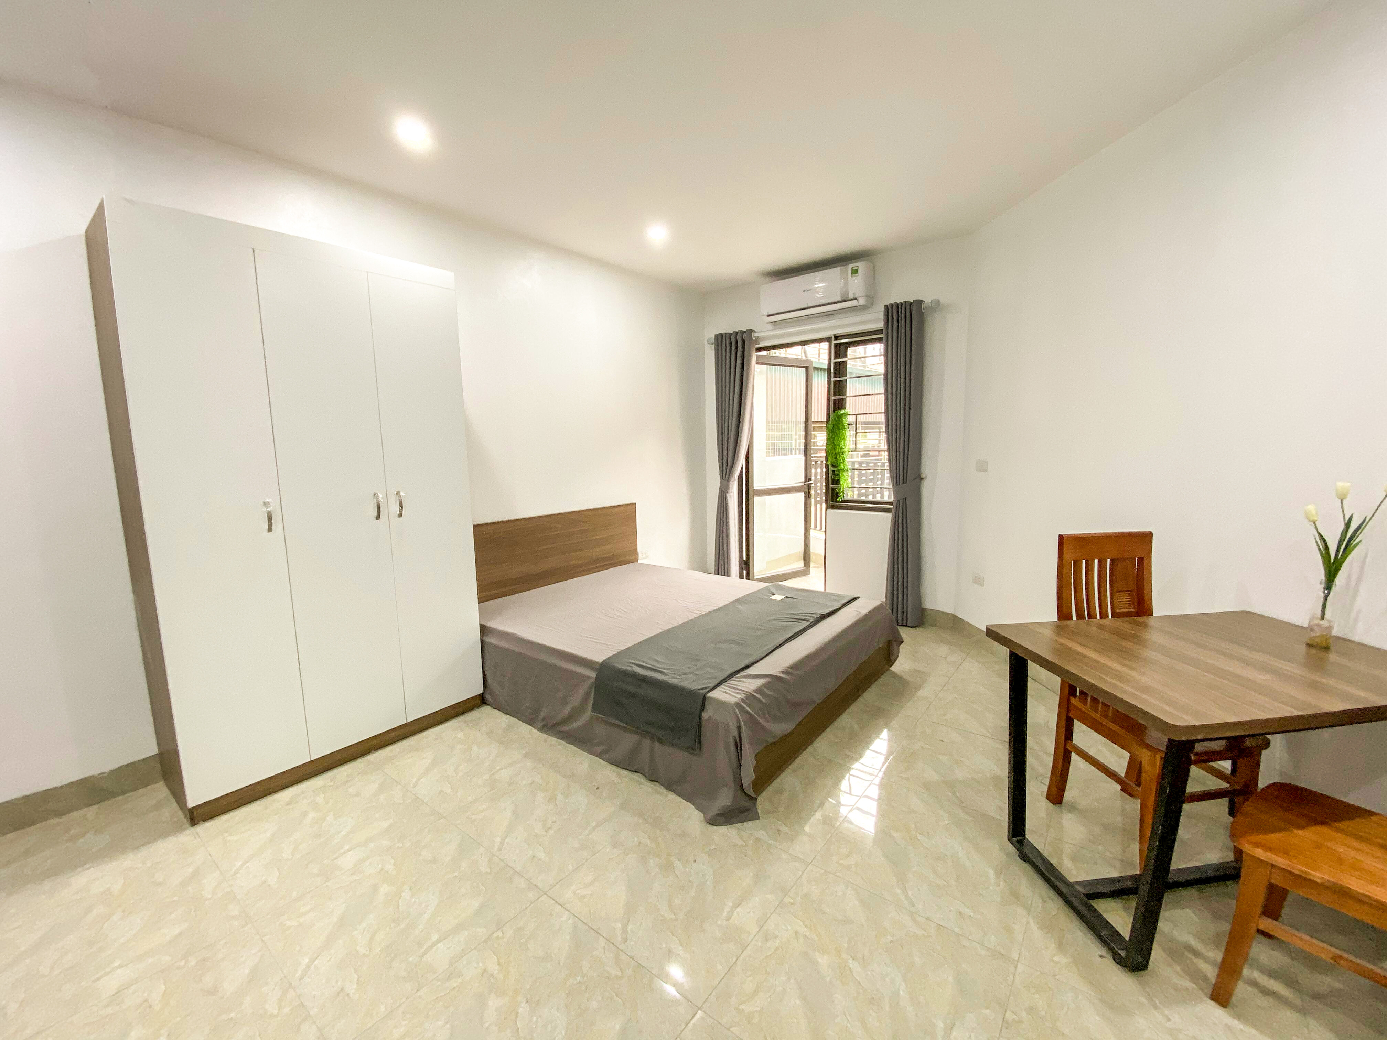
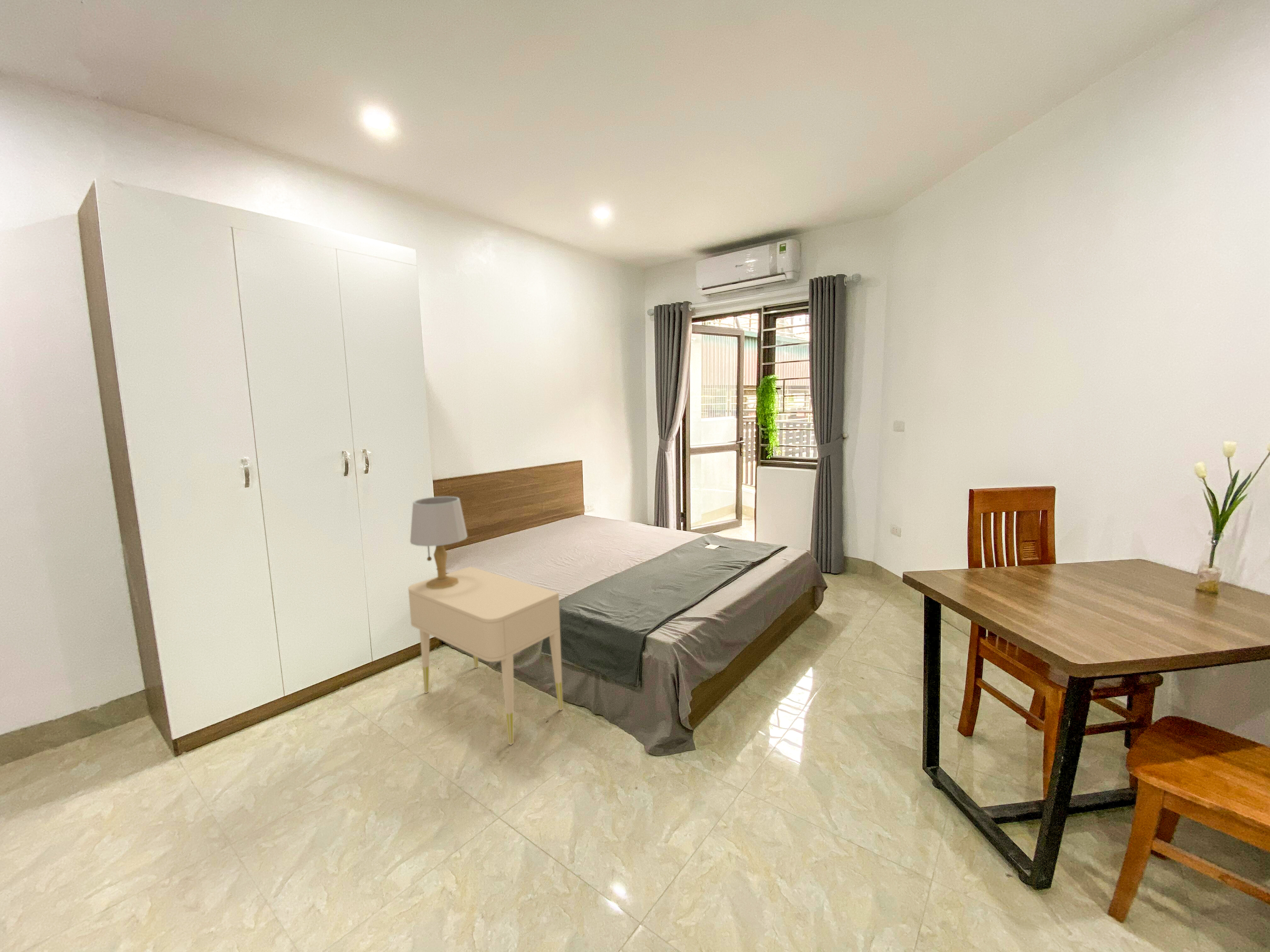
+ table lamp [410,496,468,589]
+ nightstand [408,566,563,745]
